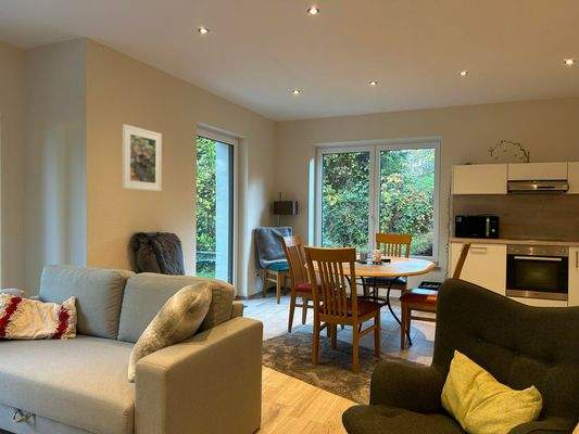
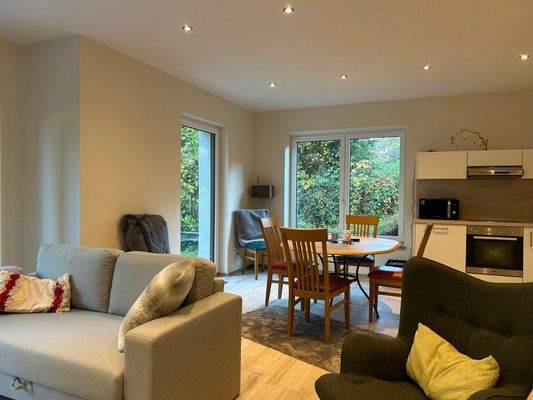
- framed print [122,124,163,192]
